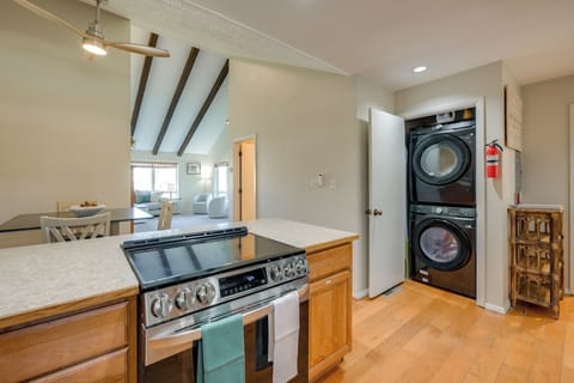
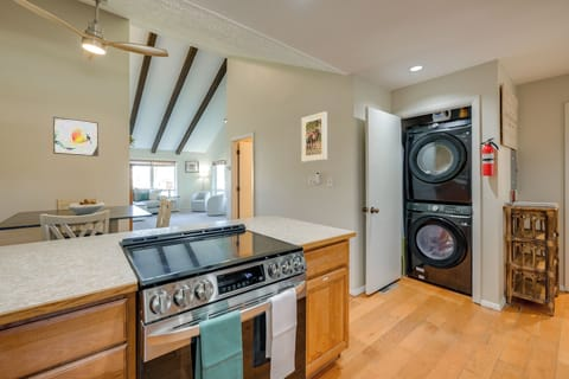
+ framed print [52,115,100,158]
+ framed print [300,110,328,162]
